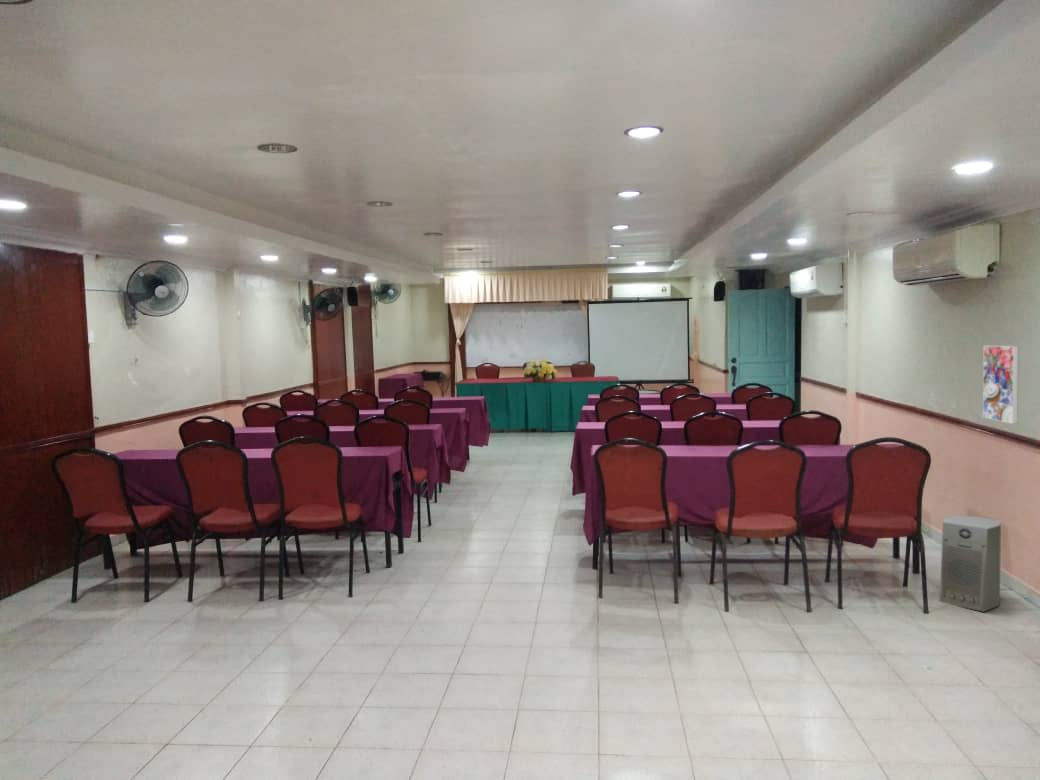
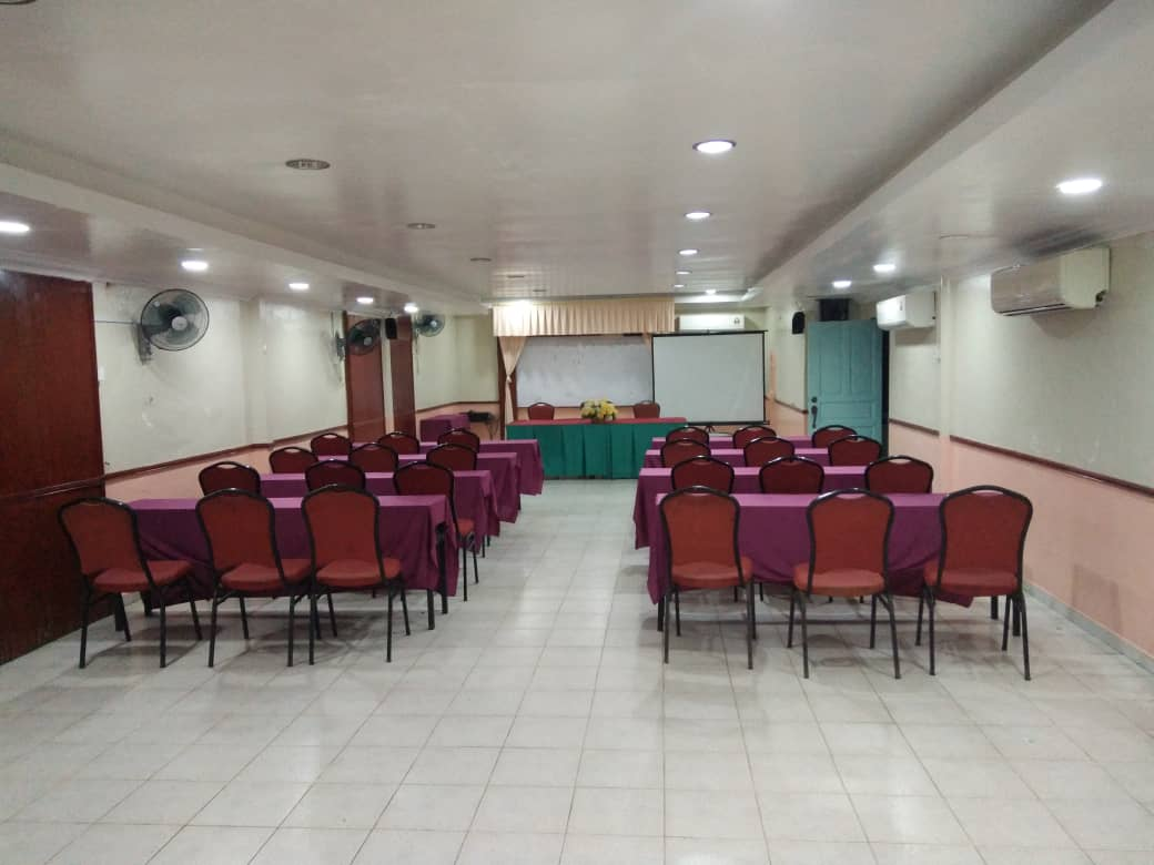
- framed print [982,345,1020,425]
- fan [939,515,1002,613]
